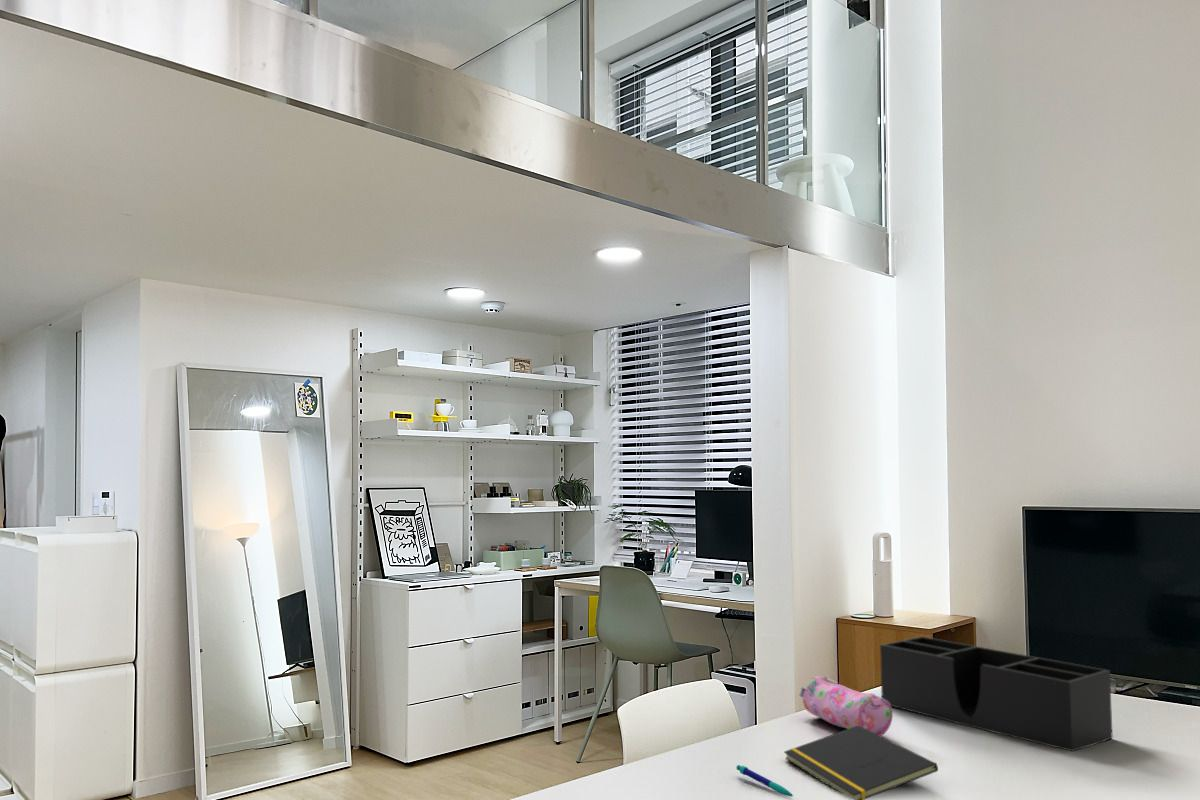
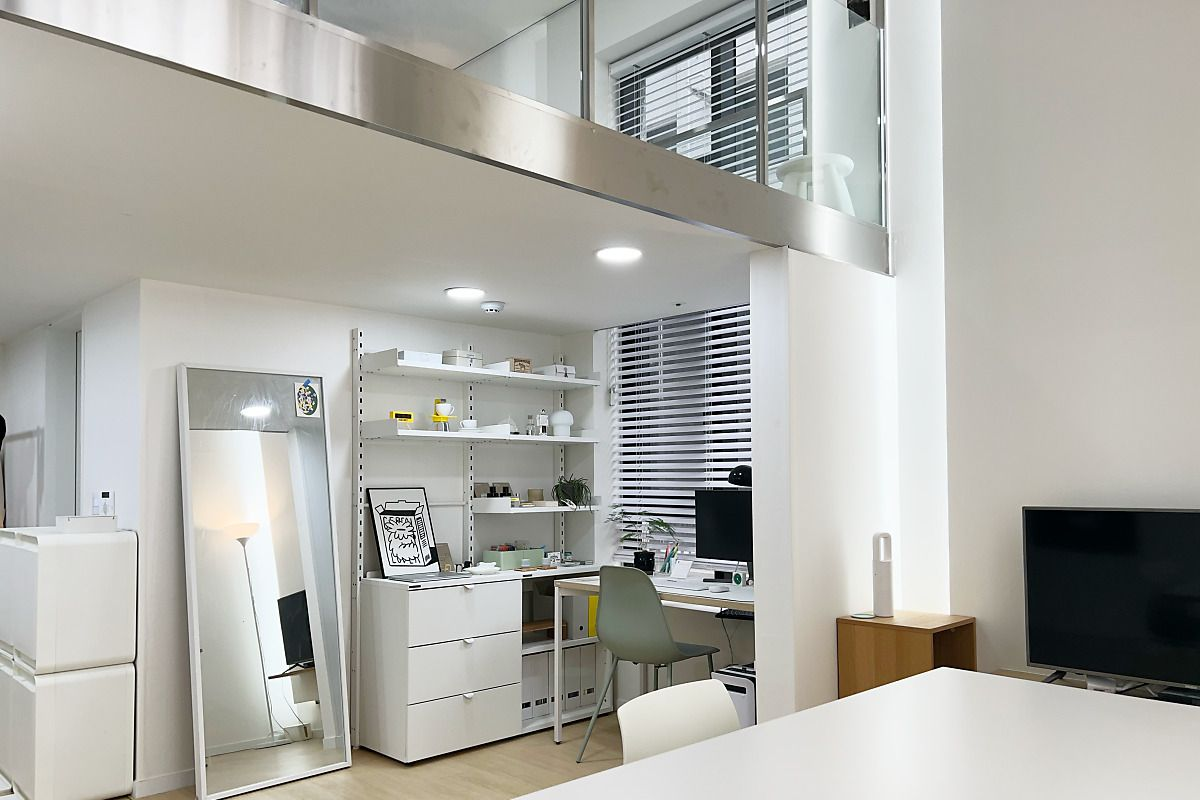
- notepad [783,726,939,800]
- desk organizer [879,635,1114,752]
- pencil case [799,675,894,737]
- pen [735,764,794,798]
